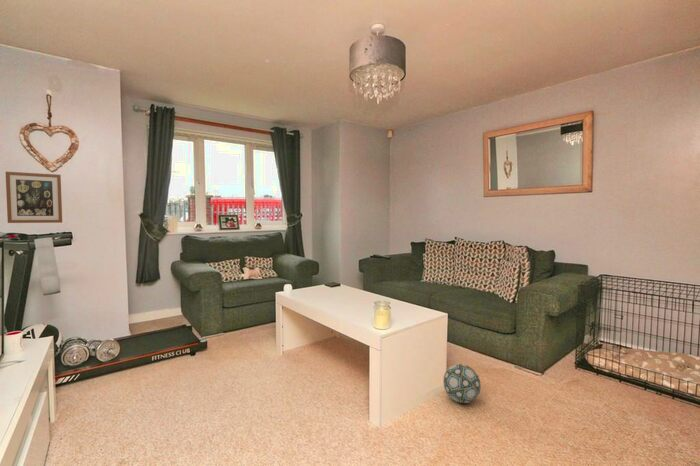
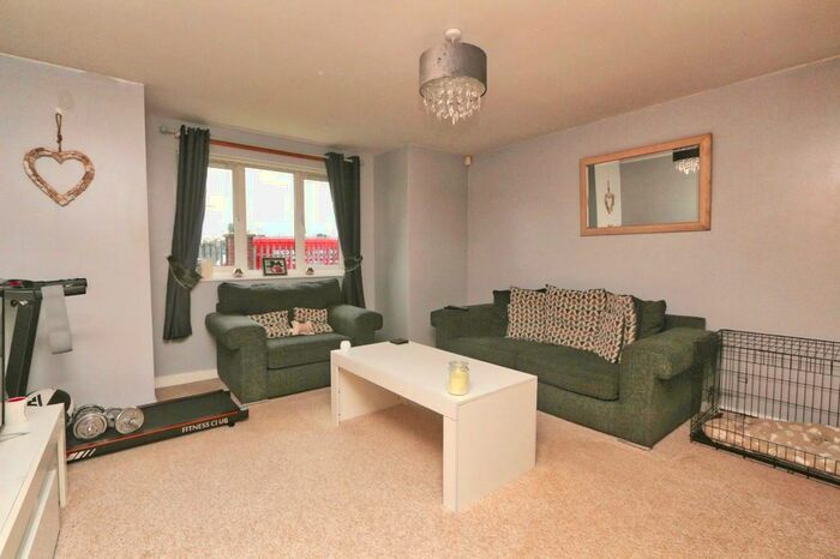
- wall art [5,171,63,224]
- ball [442,363,482,404]
